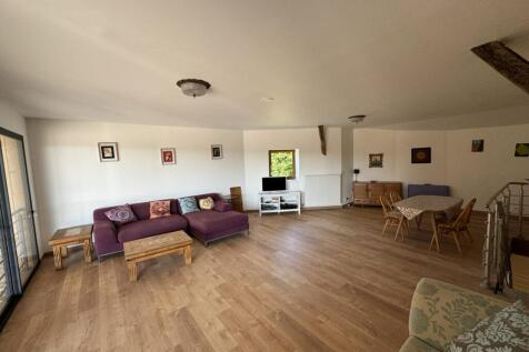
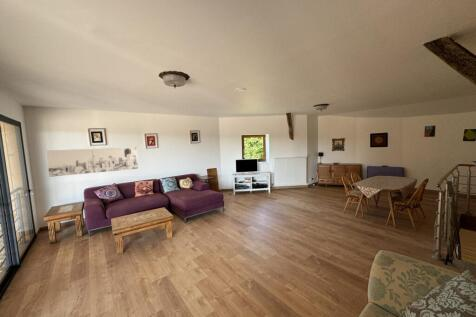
+ wall art [45,146,139,178]
